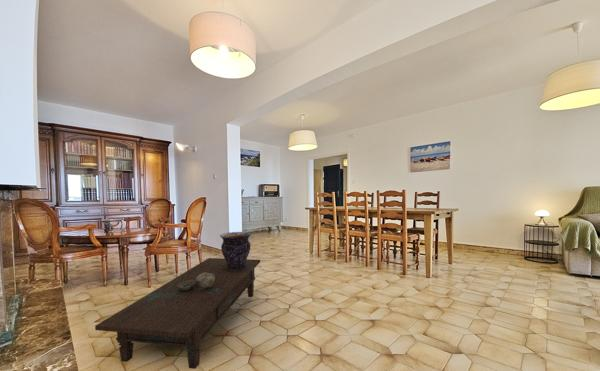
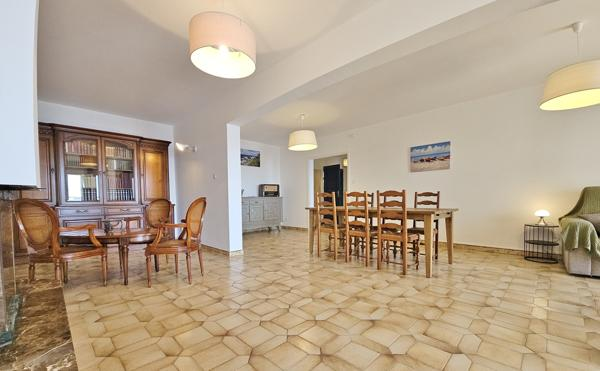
- decorative bowl [178,272,215,290]
- coffee table [94,257,261,370]
- vase [219,231,252,271]
